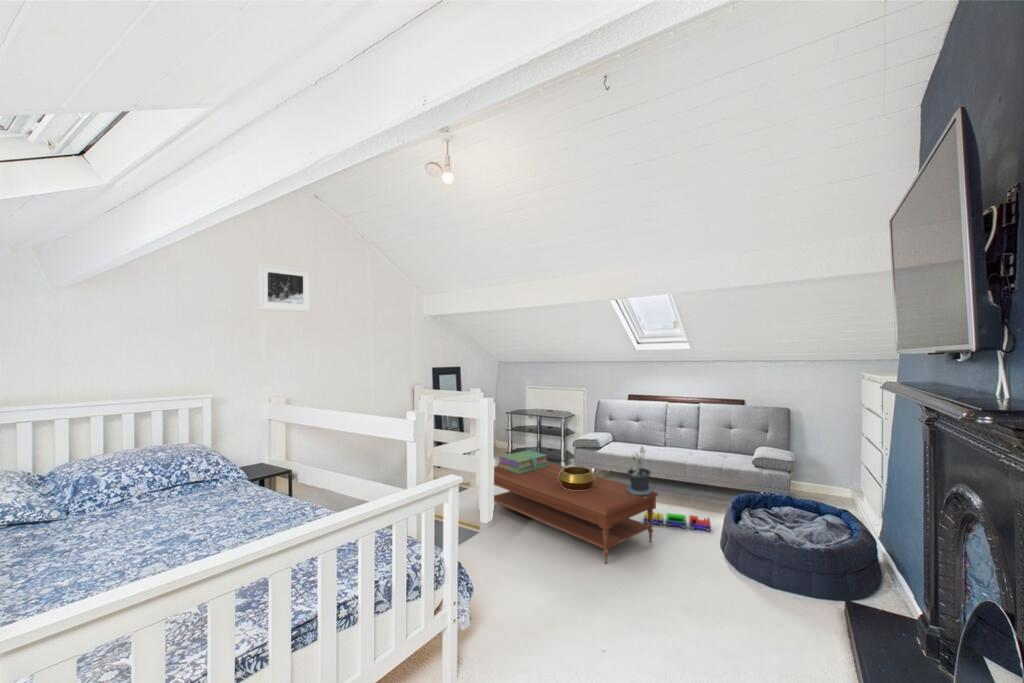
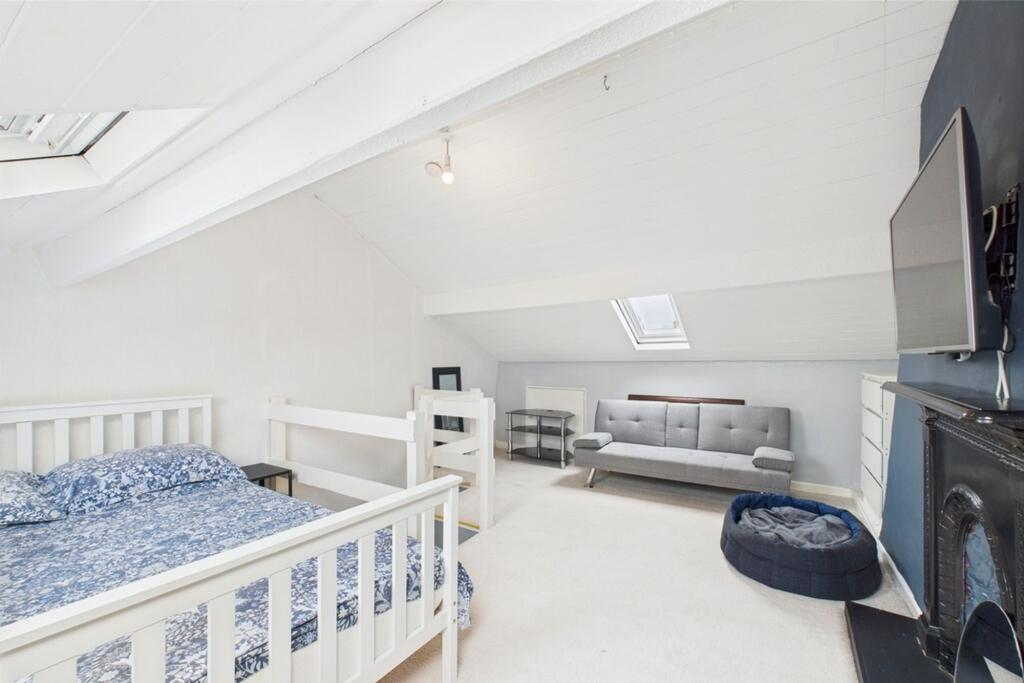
- potted plant [626,446,655,499]
- coffee table [493,462,659,565]
- toy train [642,511,712,532]
- decorative bowl [558,465,595,490]
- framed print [257,262,312,313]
- stack of books [497,449,550,474]
